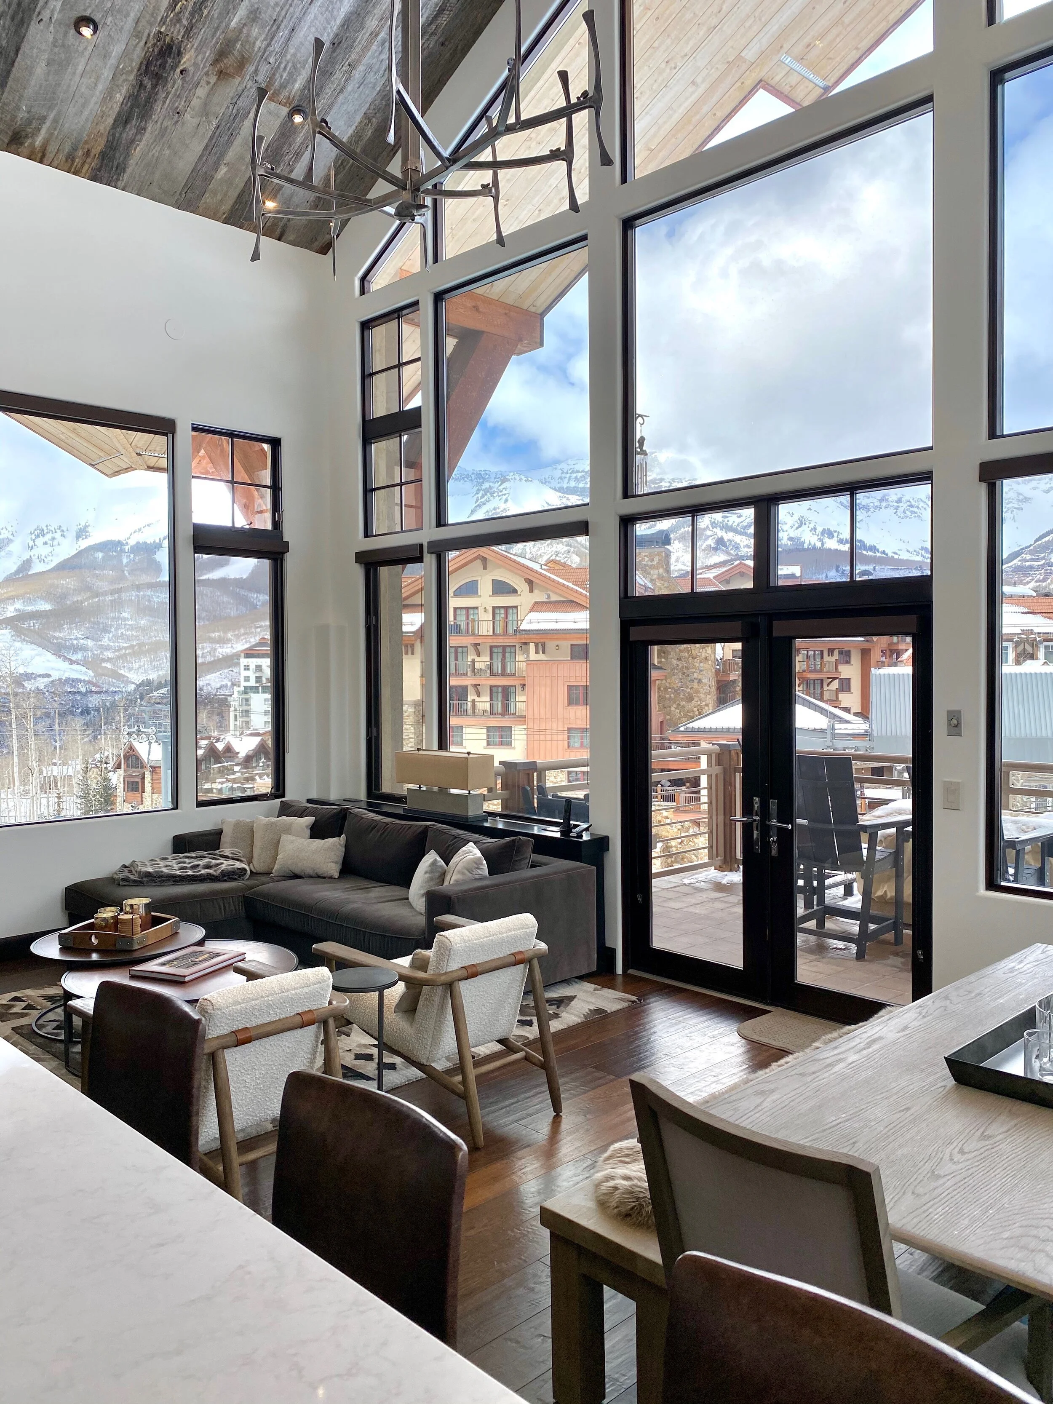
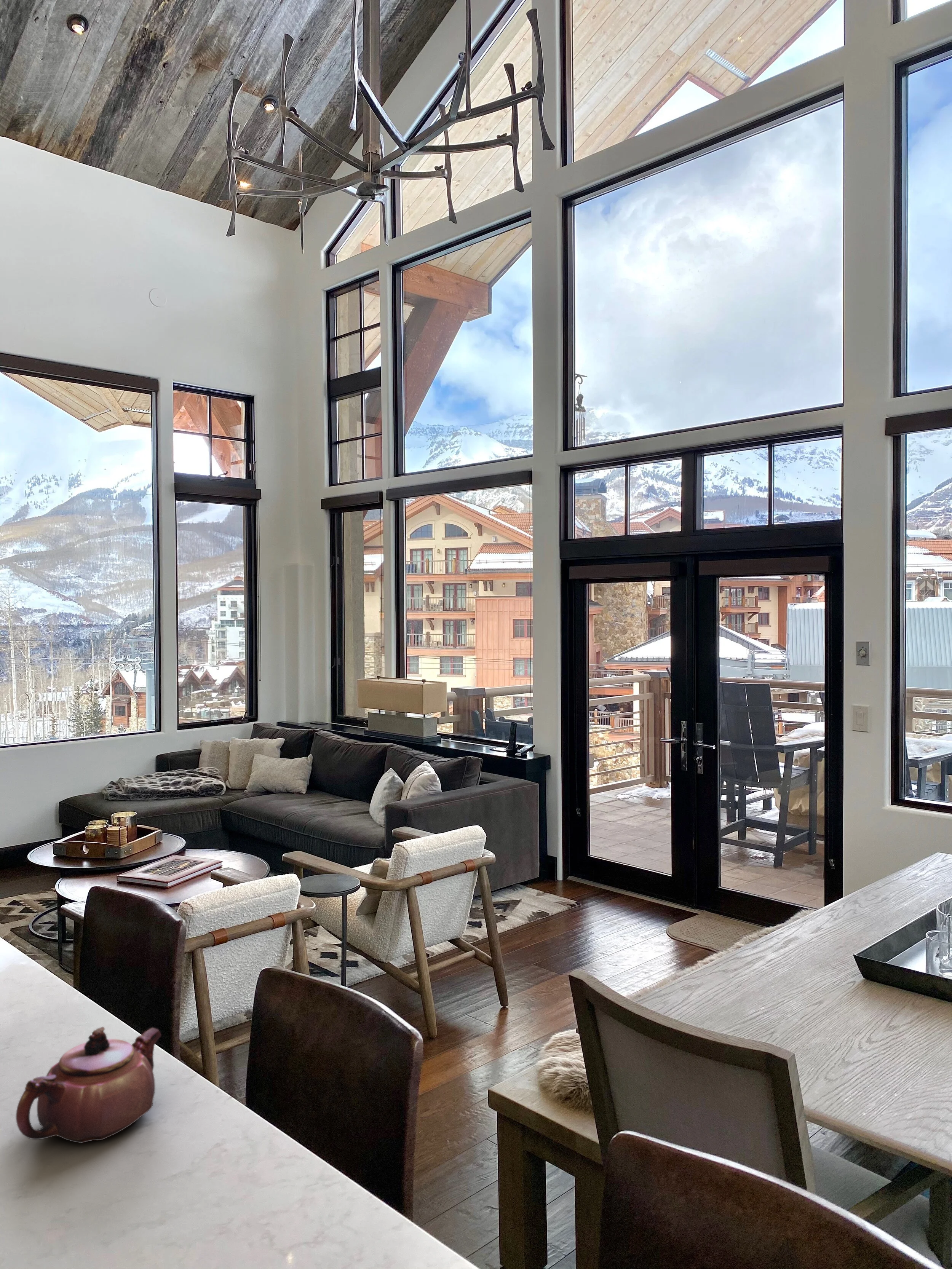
+ teapot [16,1026,162,1143]
